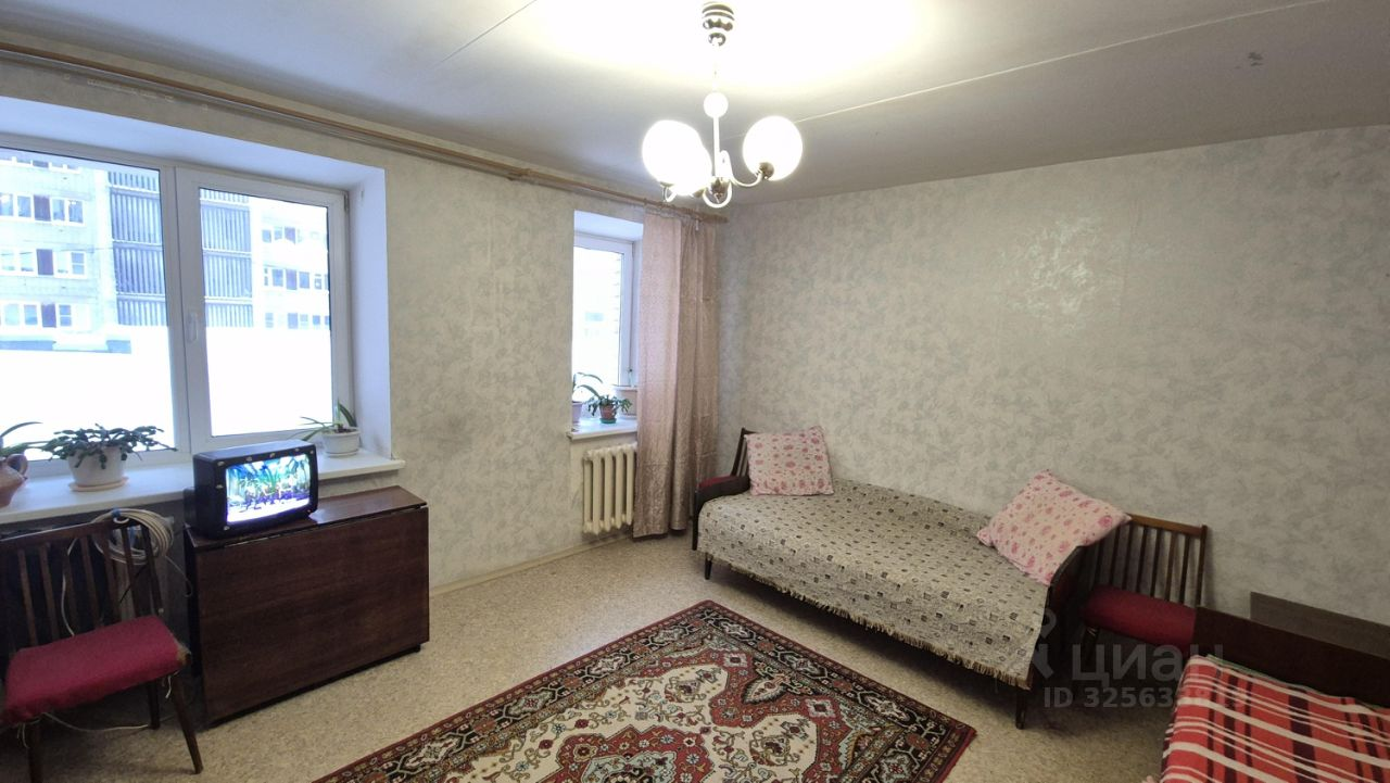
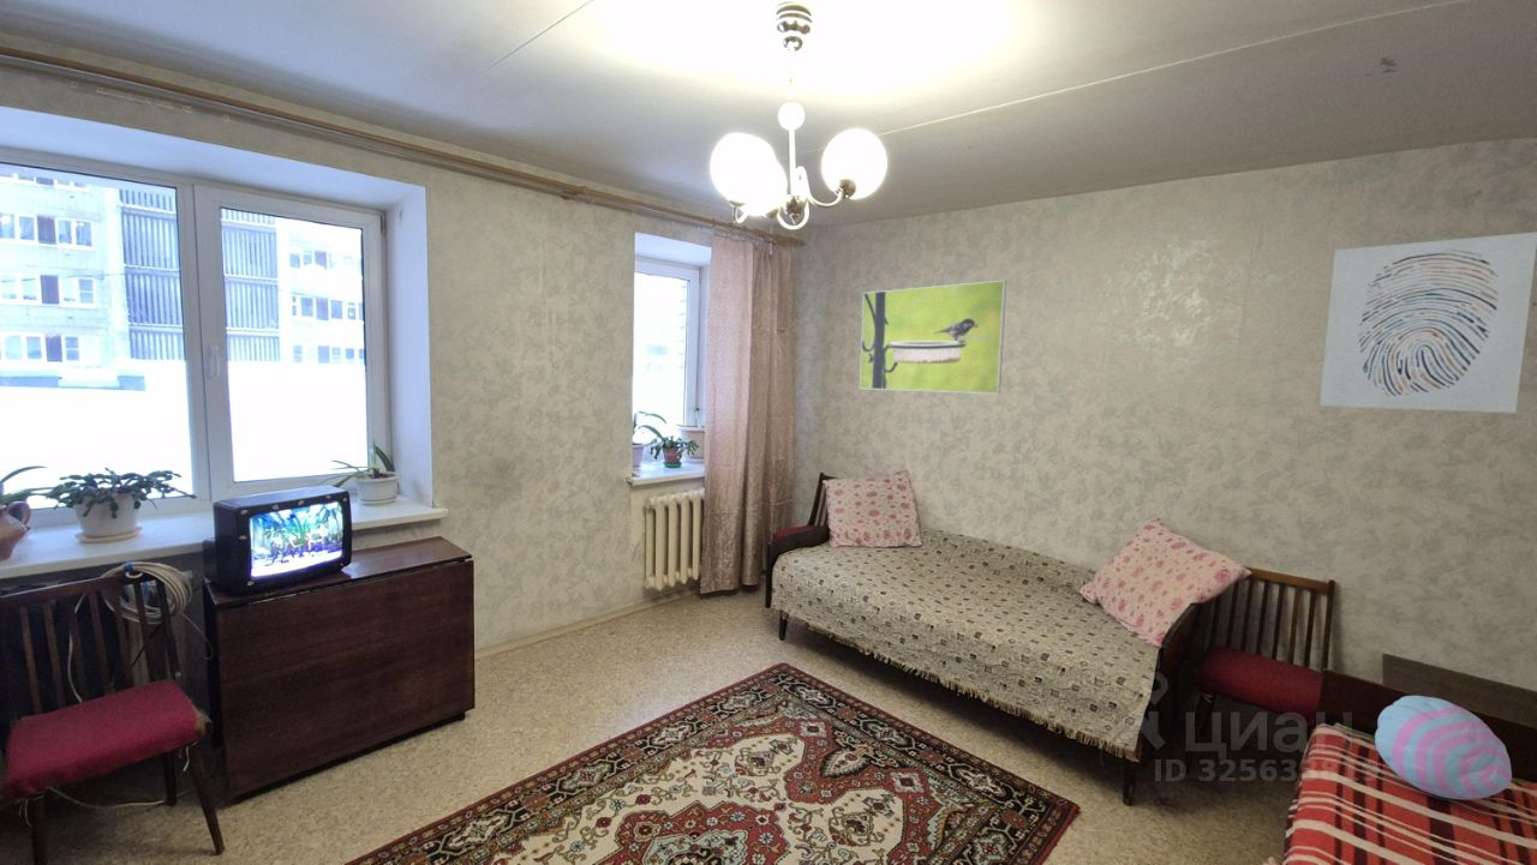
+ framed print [859,280,1007,395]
+ wall art [1318,230,1537,414]
+ cushion [1374,695,1513,801]
